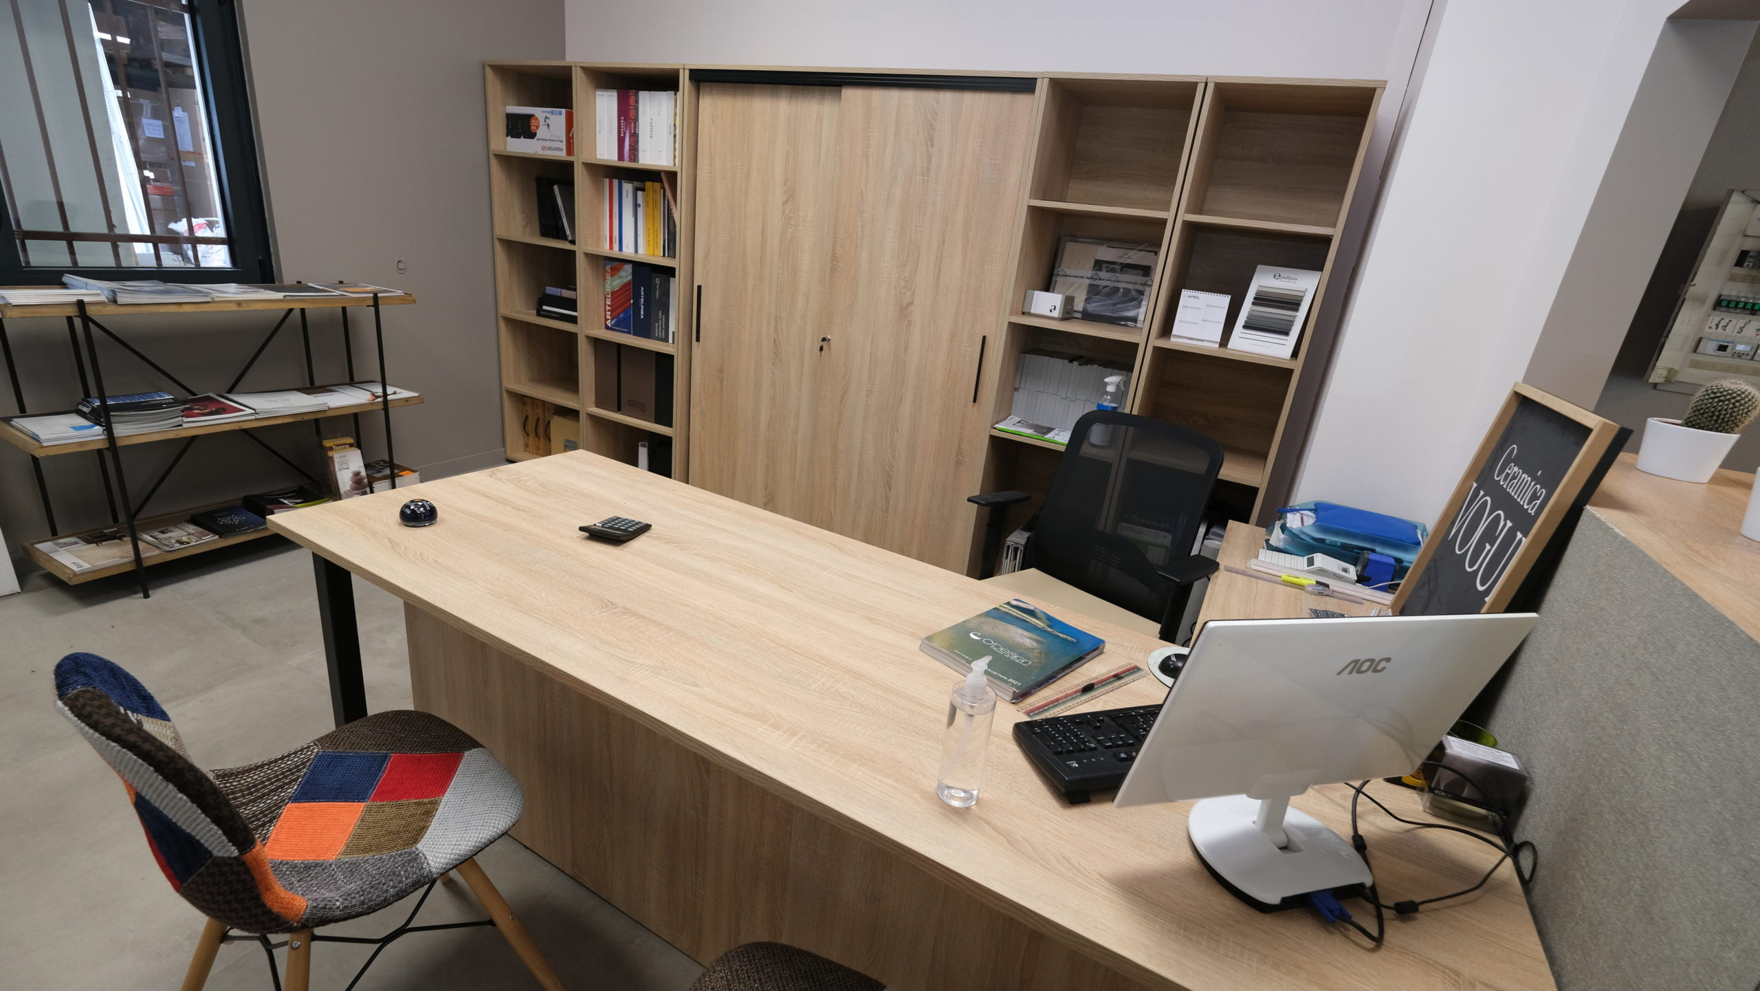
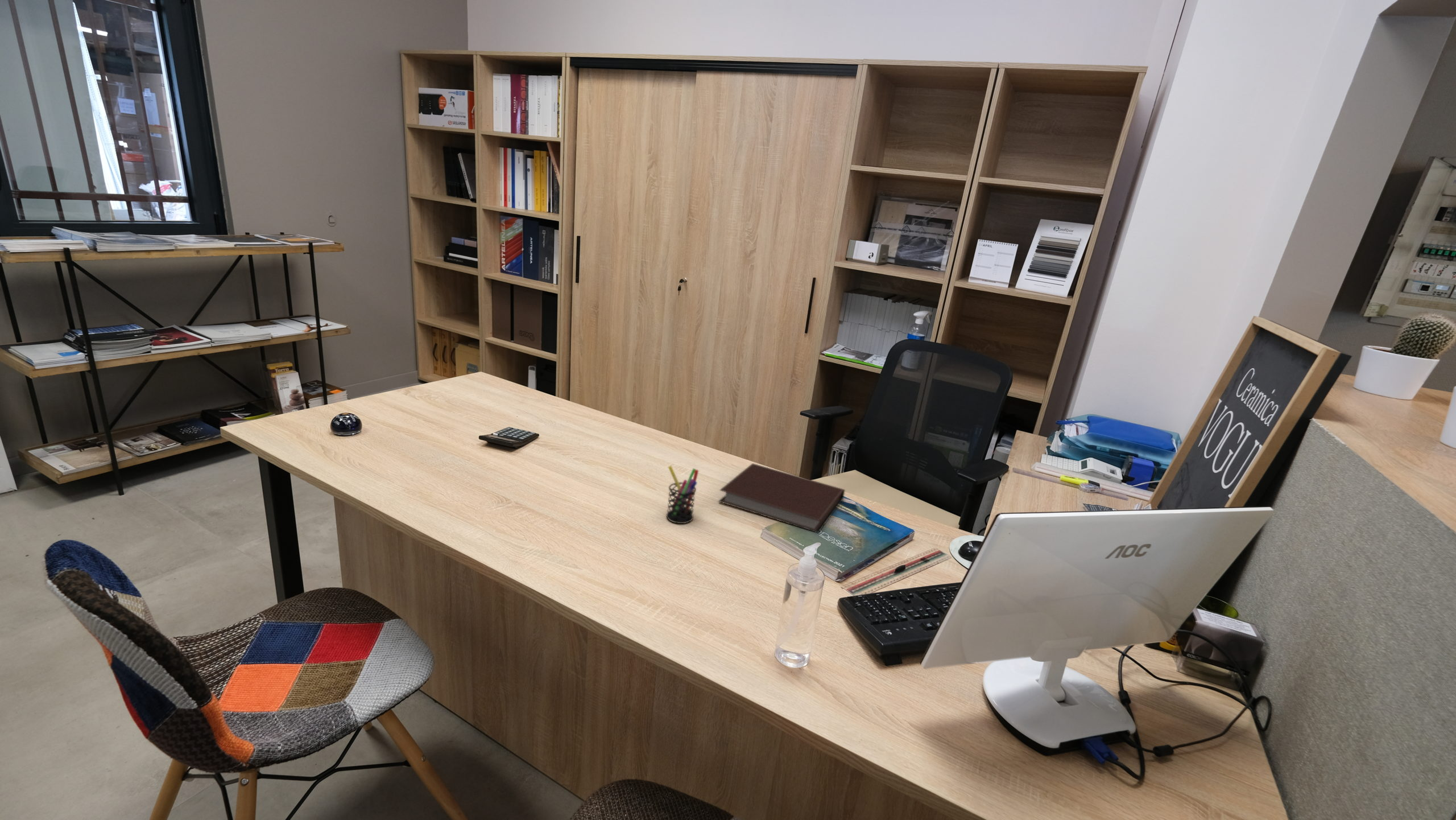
+ pen holder [666,465,699,524]
+ notebook [718,463,846,534]
